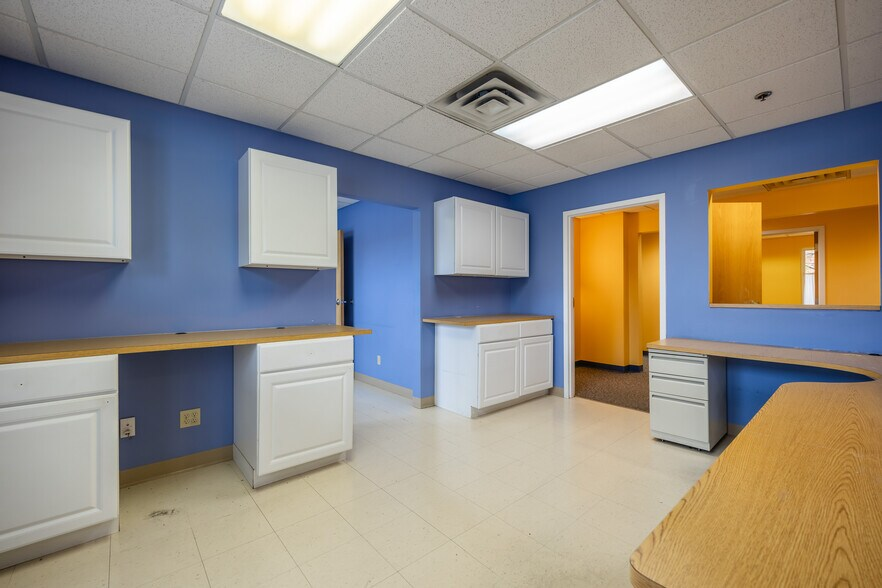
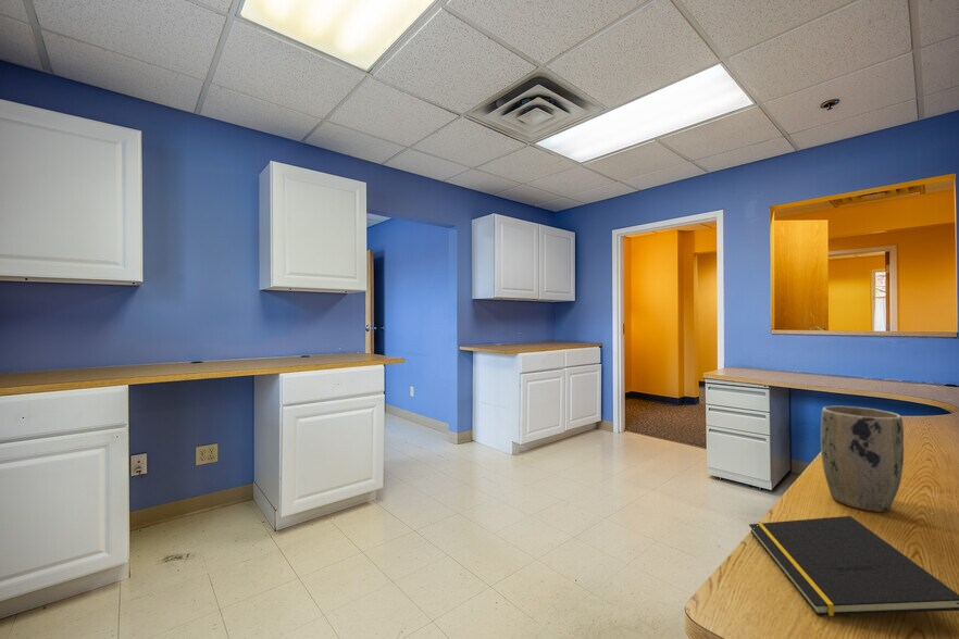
+ plant pot [820,405,905,513]
+ notepad [748,515,959,617]
